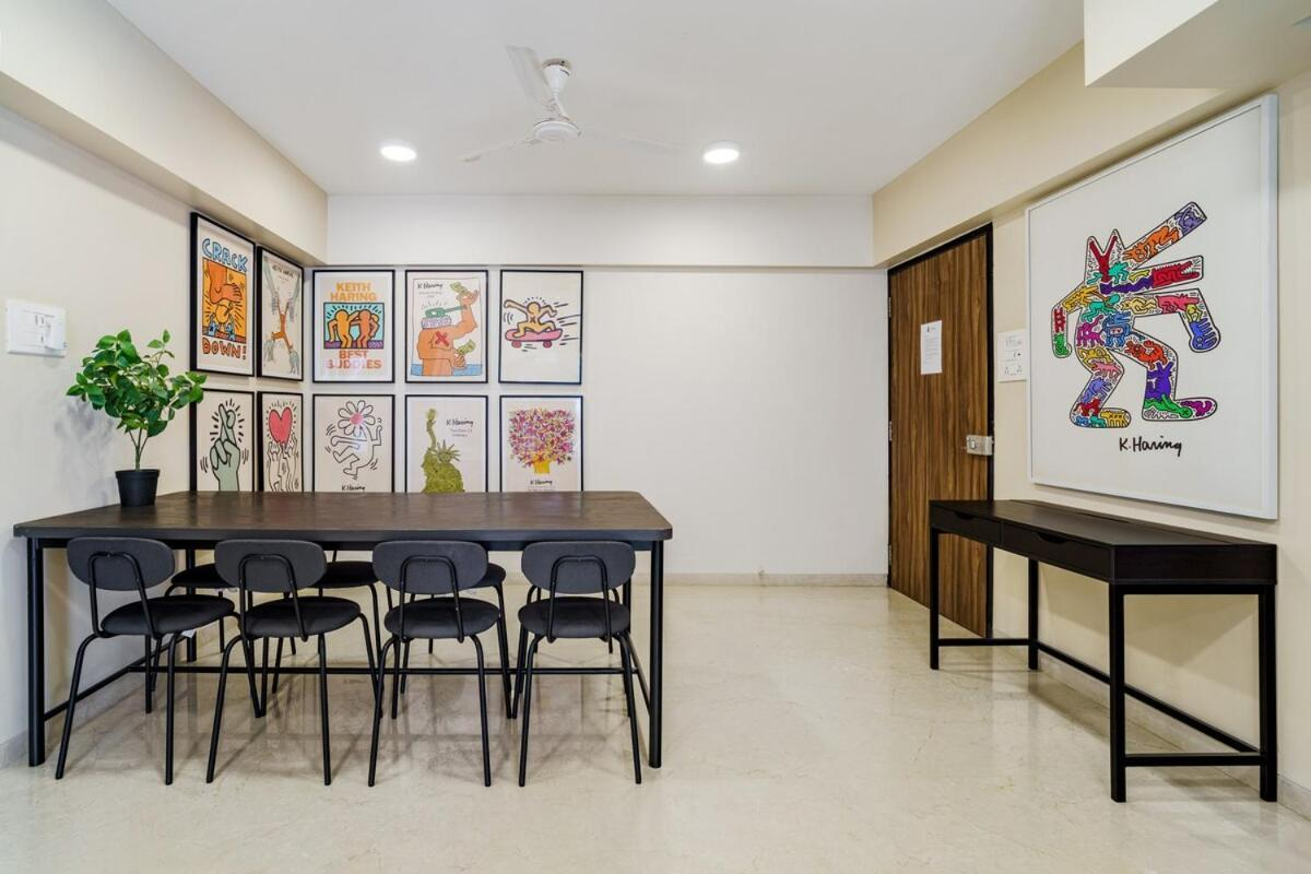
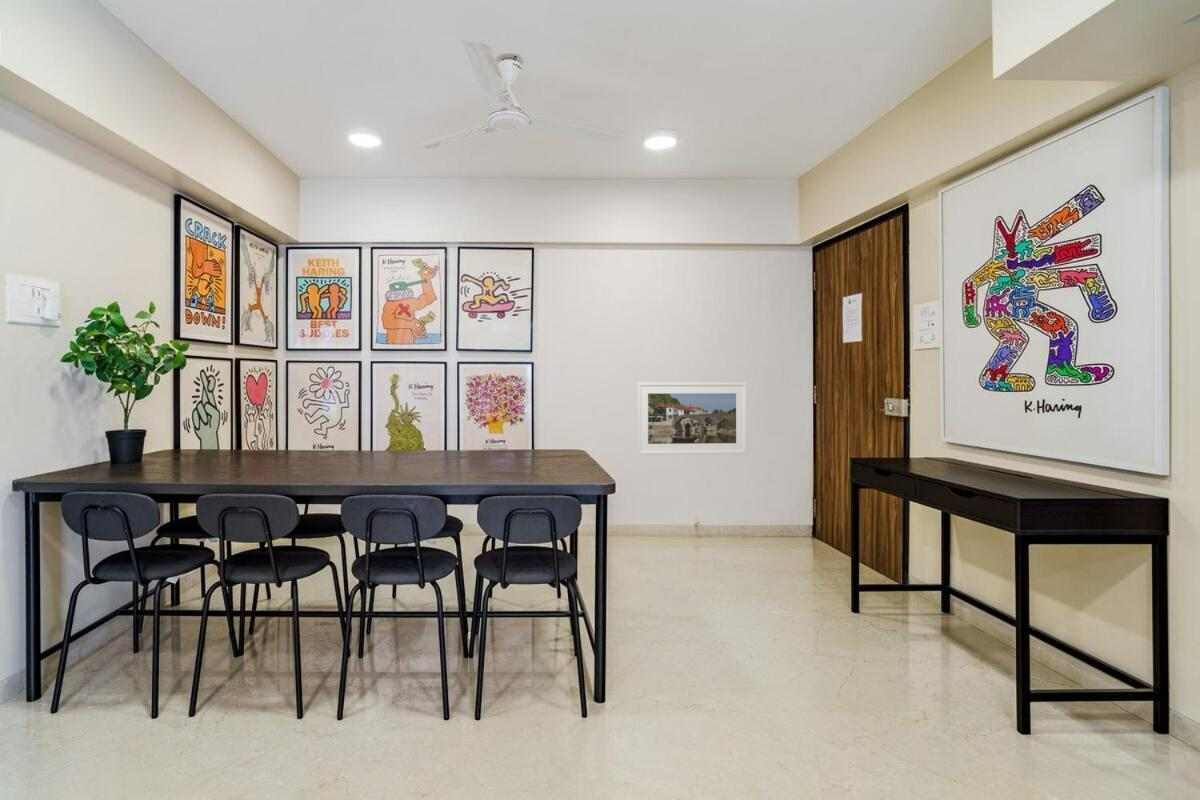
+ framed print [636,381,748,456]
